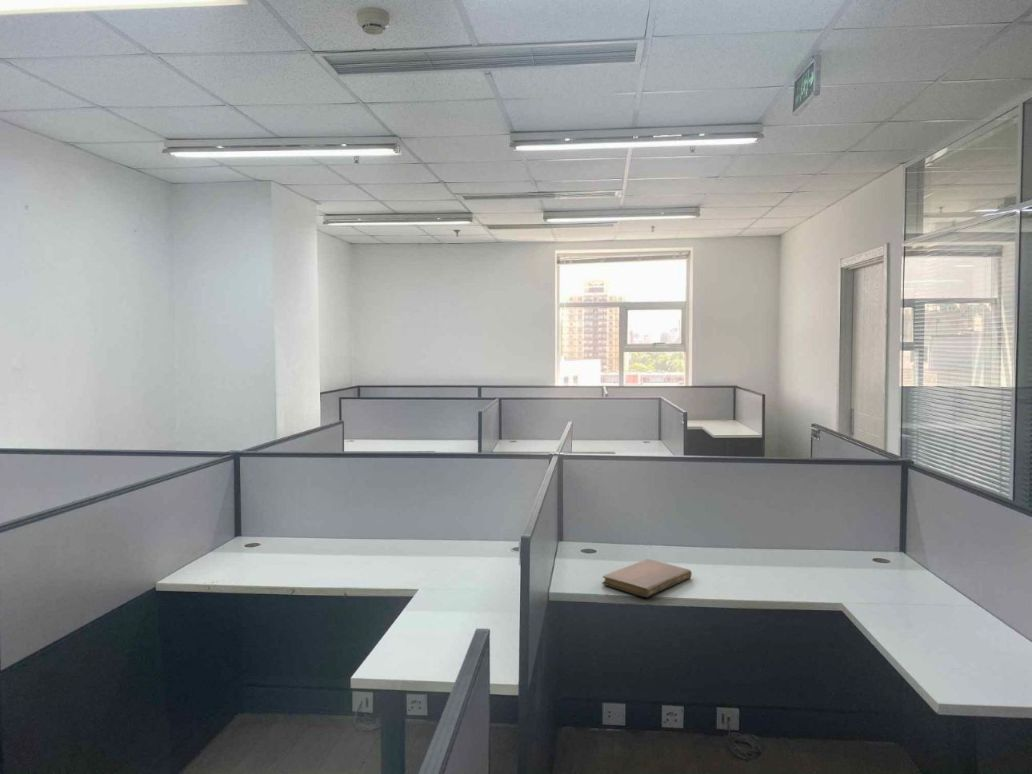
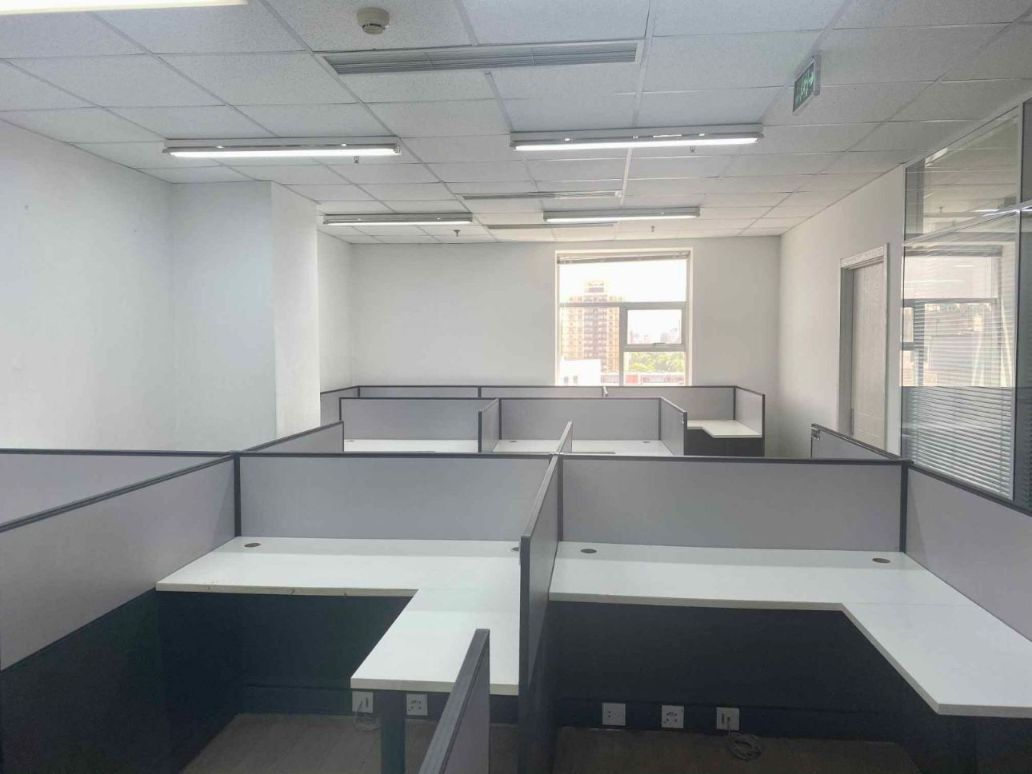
- notebook [601,558,693,598]
